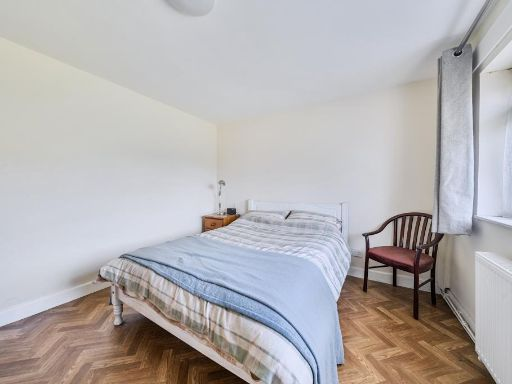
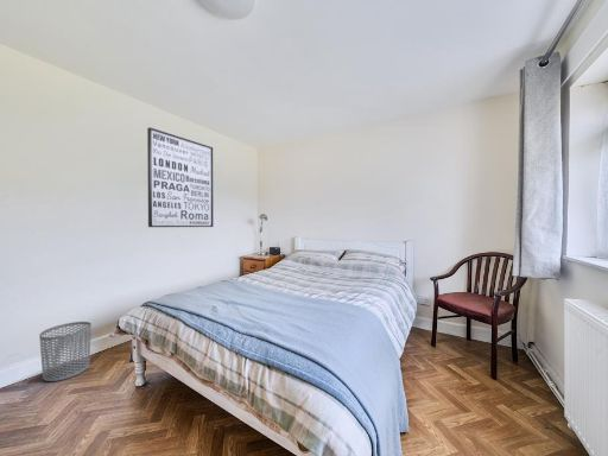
+ waste bin [38,321,93,382]
+ wall art [146,126,214,228]
